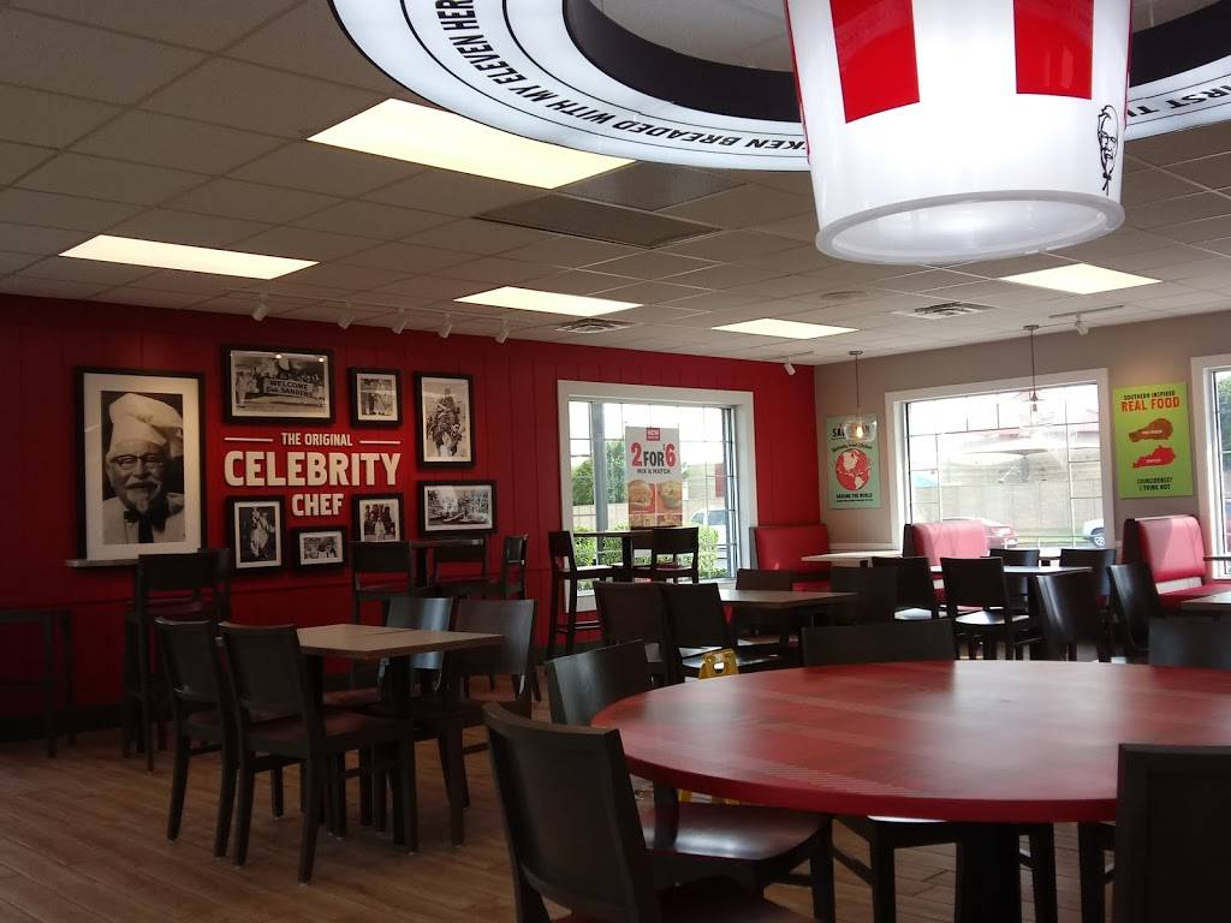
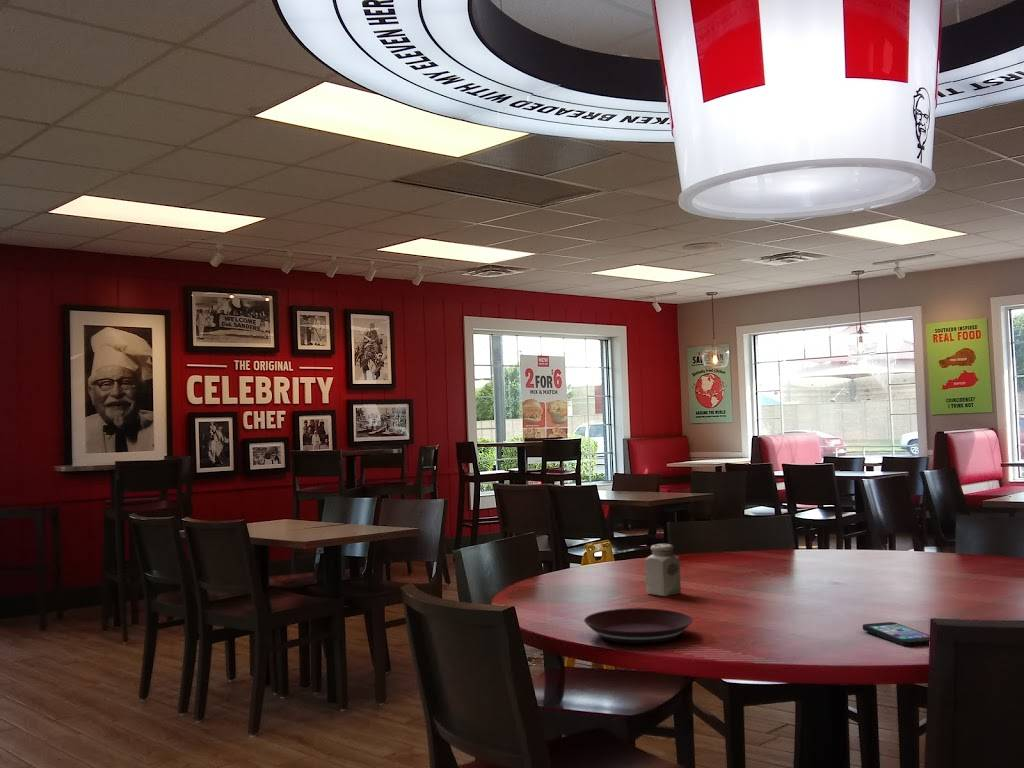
+ smartphone [862,621,930,648]
+ plate [583,607,694,645]
+ salt shaker [644,543,682,597]
